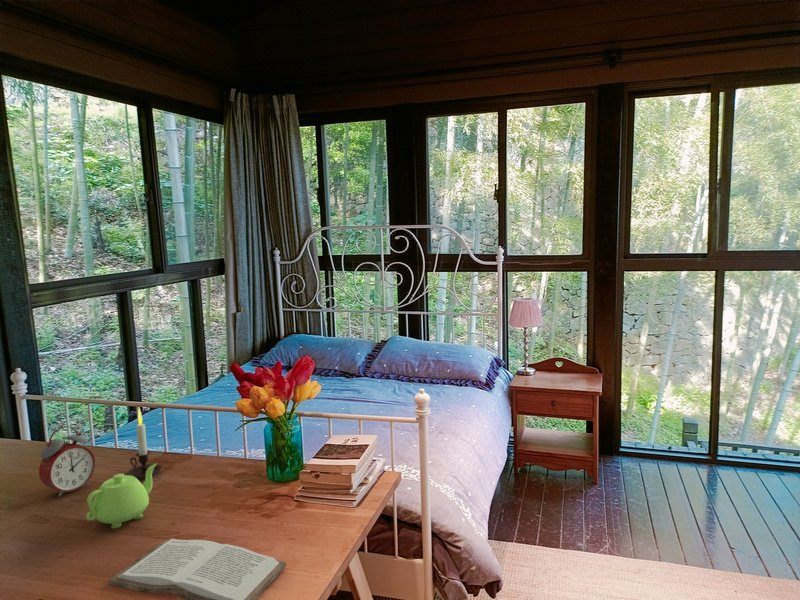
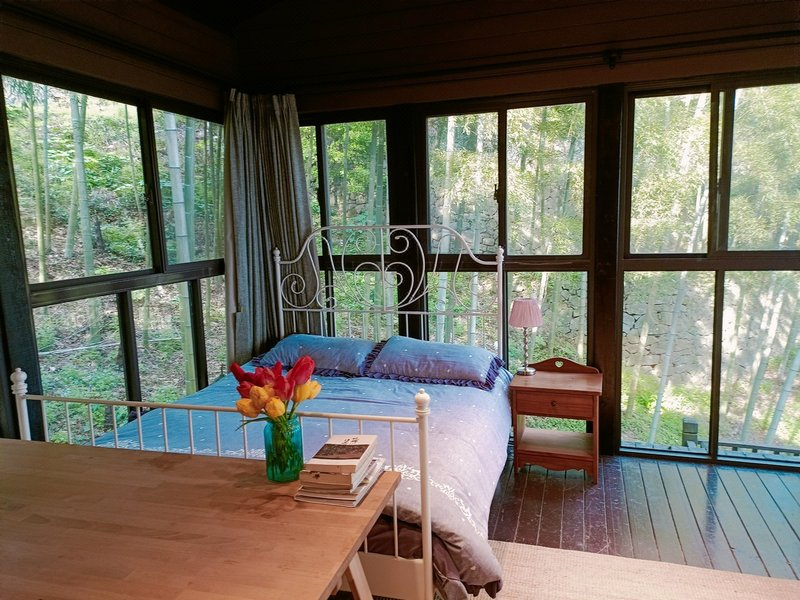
- book [108,538,287,600]
- teapot [85,462,158,530]
- alarm clock [38,425,96,498]
- candle [126,407,162,479]
